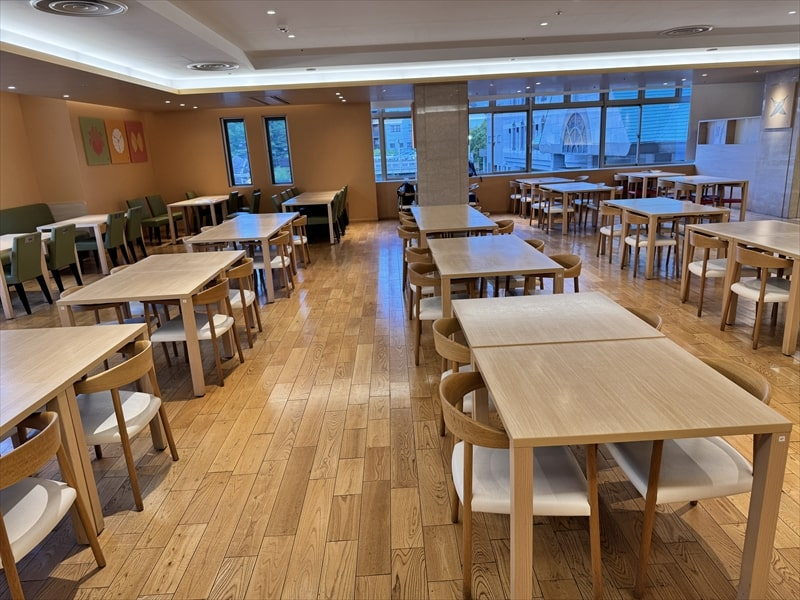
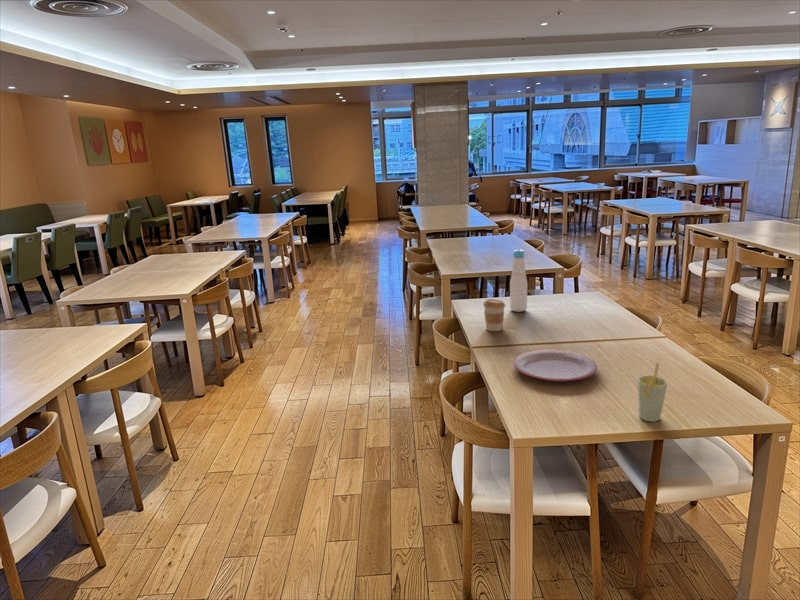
+ bottle [509,248,528,313]
+ cup [636,362,668,423]
+ plate [512,349,598,382]
+ coffee cup [482,298,506,332]
